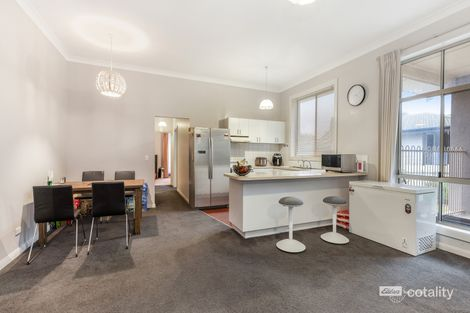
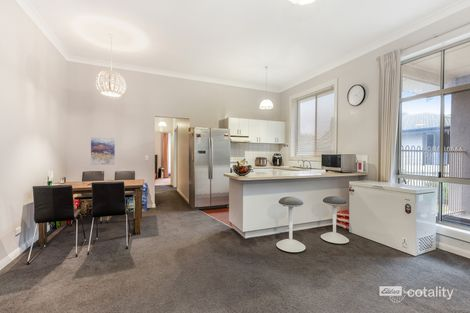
+ wall art [90,137,116,166]
